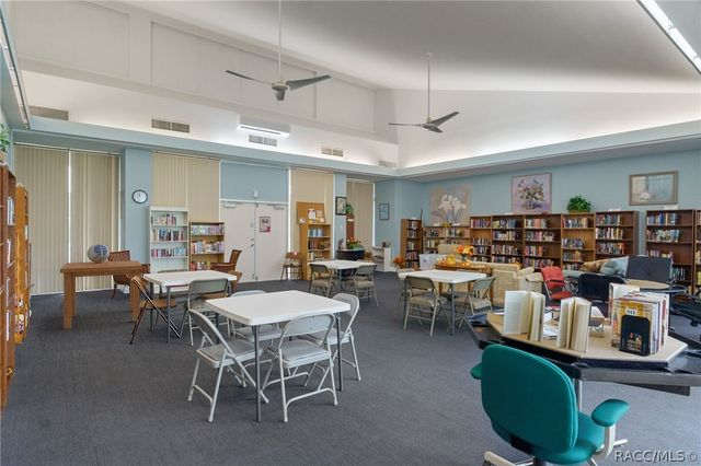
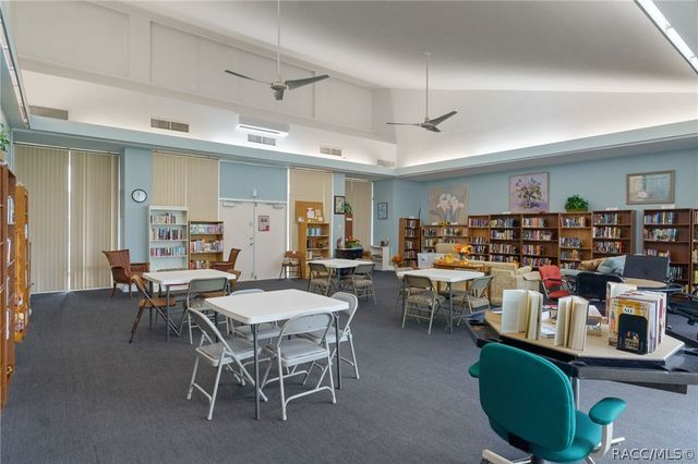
- globe [87,243,111,263]
- dining table [59,259,143,330]
